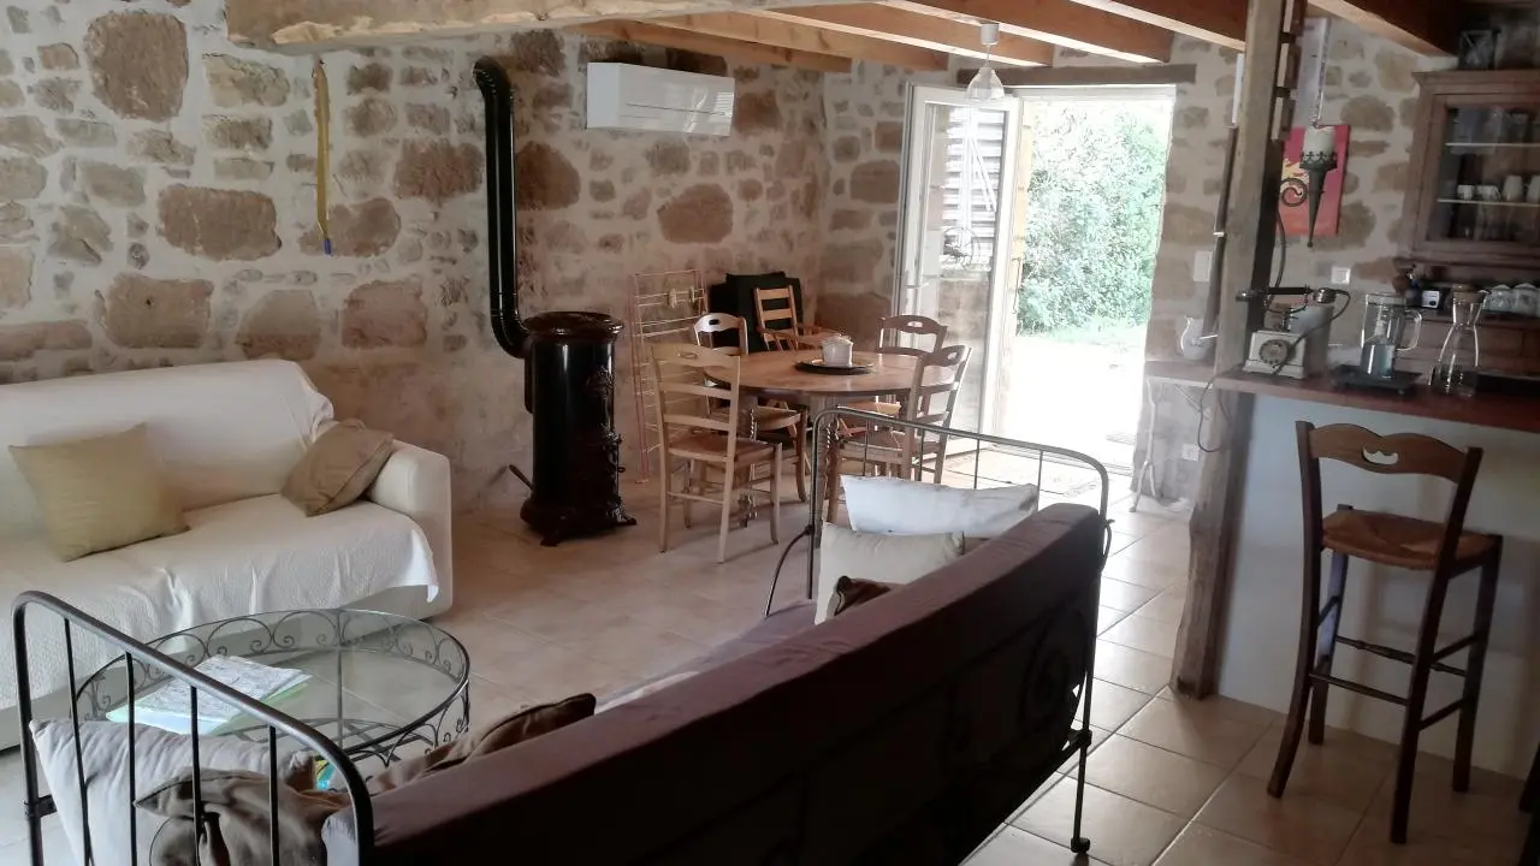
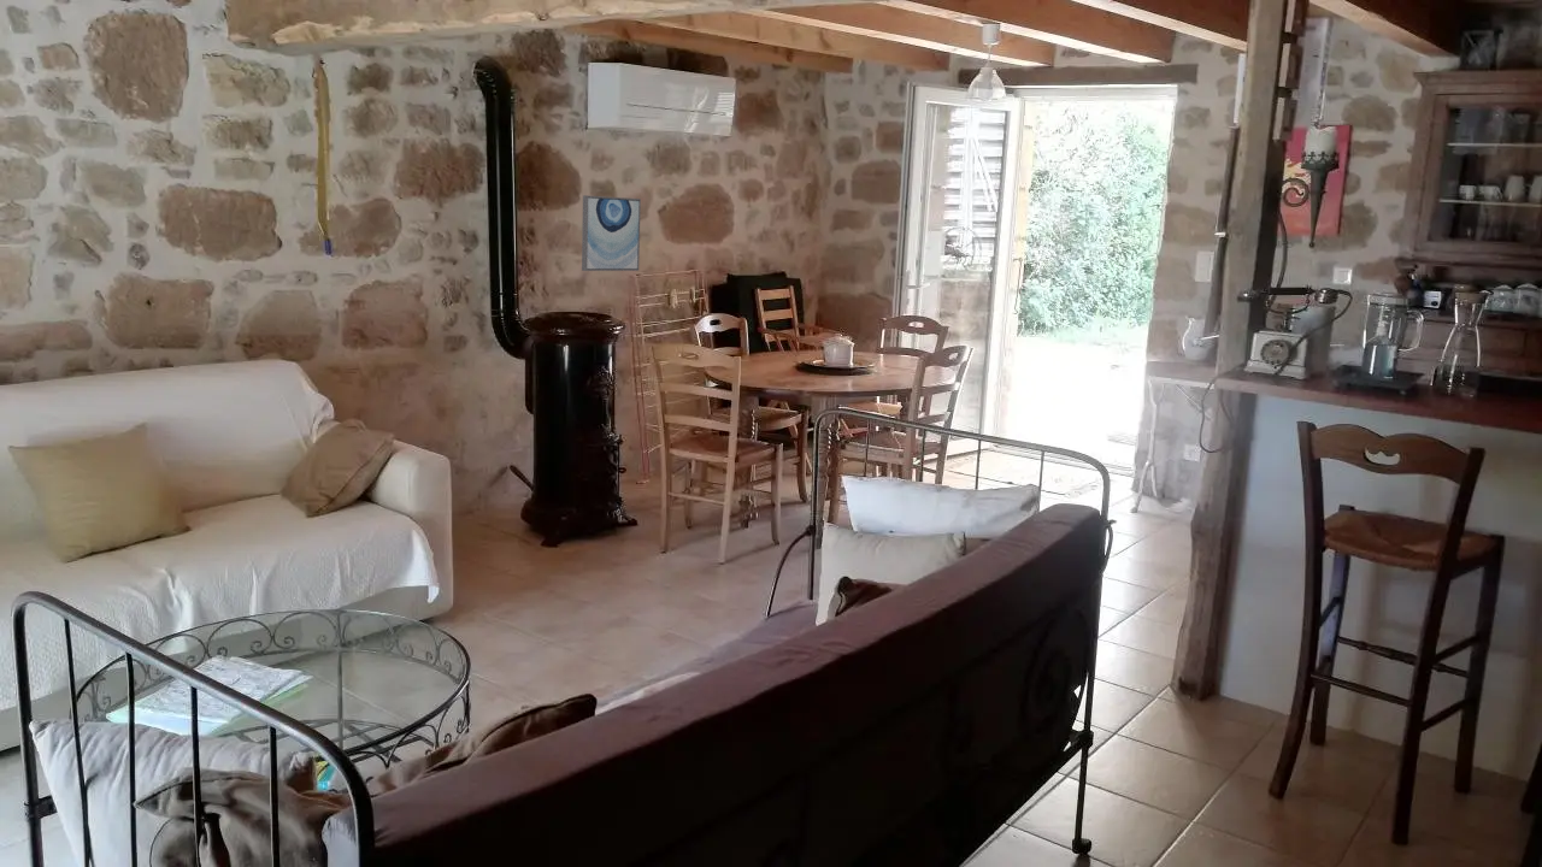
+ wall art [581,194,642,272]
